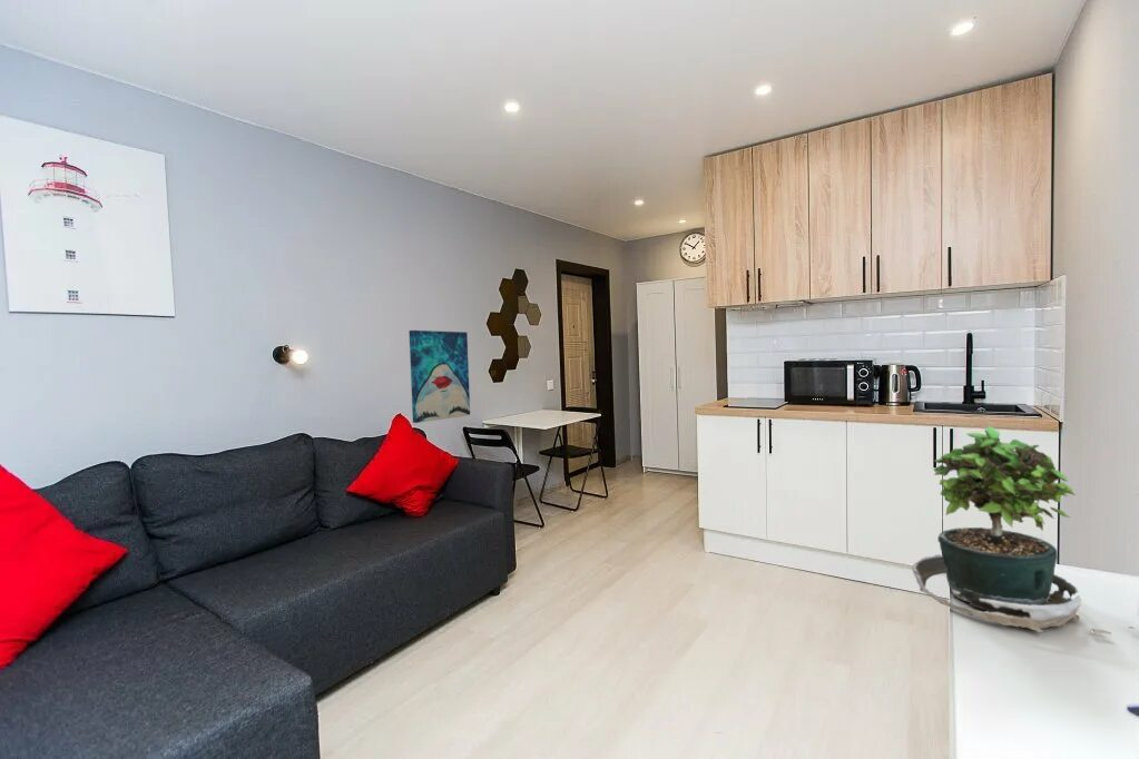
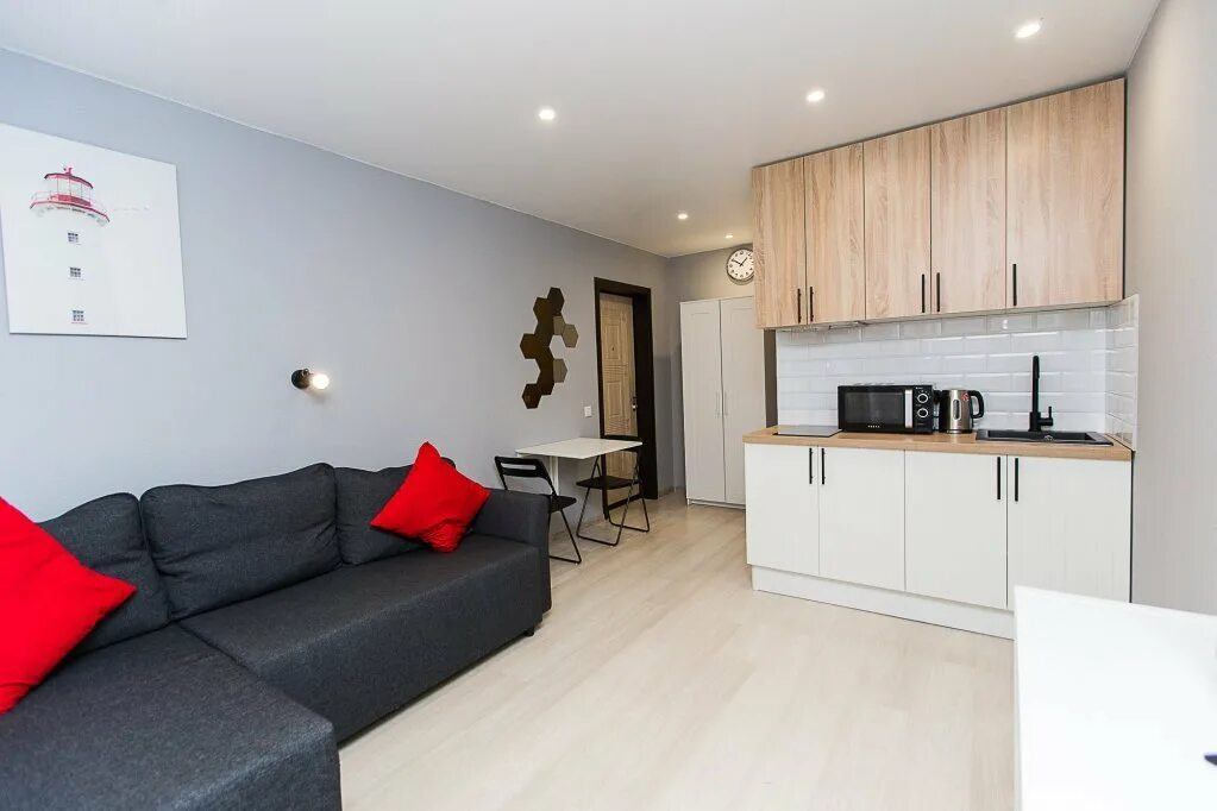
- wall art [408,329,471,424]
- potted plant [911,424,1136,635]
